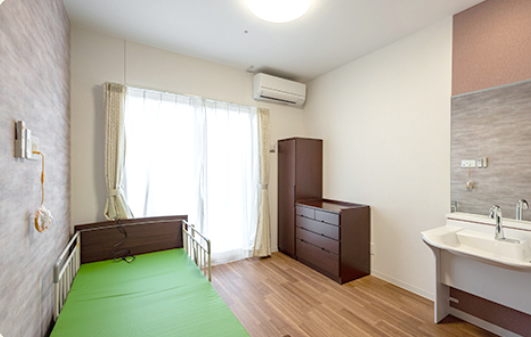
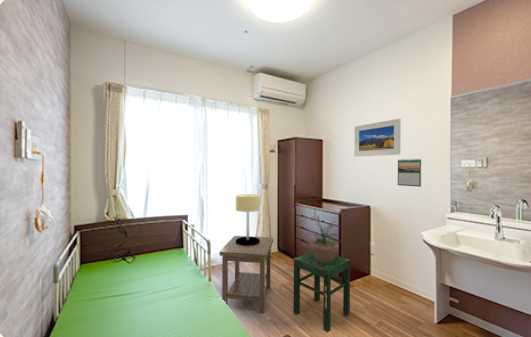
+ calendar [397,158,422,188]
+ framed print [354,118,402,158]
+ side table [219,235,274,314]
+ table lamp [235,193,261,246]
+ stool [292,250,351,333]
+ potted plant [306,215,340,263]
